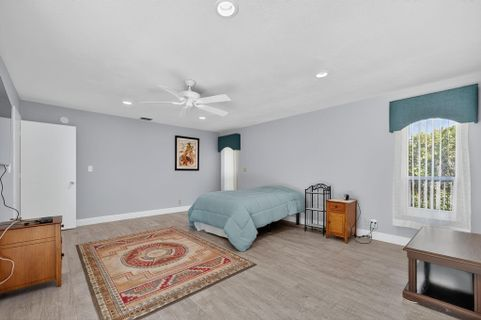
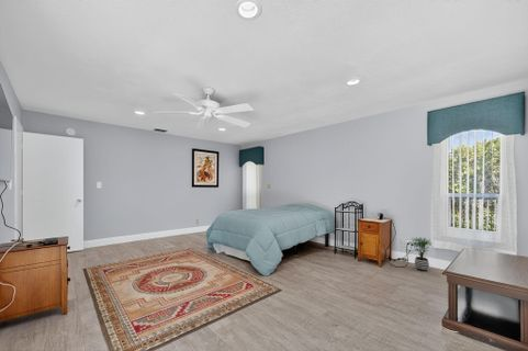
+ potted plant [406,236,434,272]
